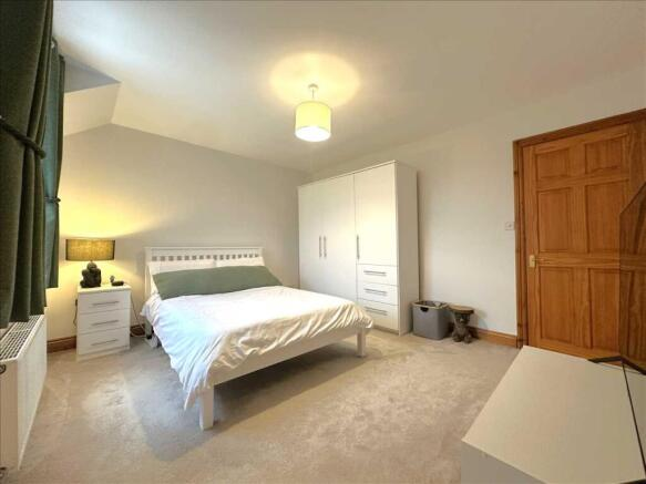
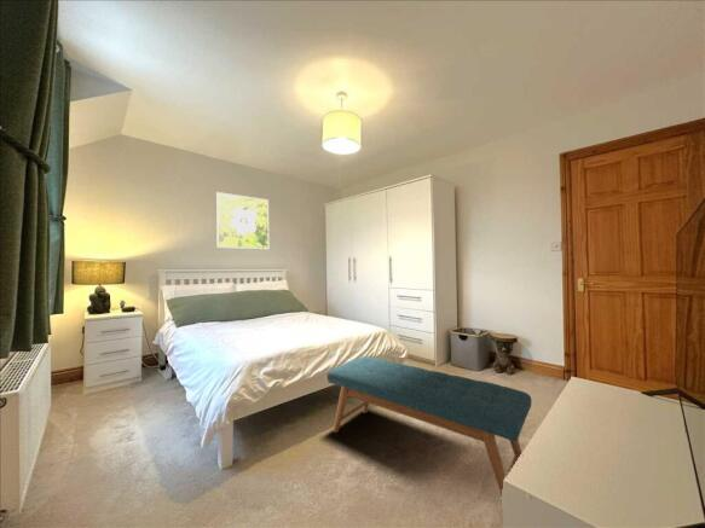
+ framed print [215,191,270,250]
+ bench [327,355,532,495]
